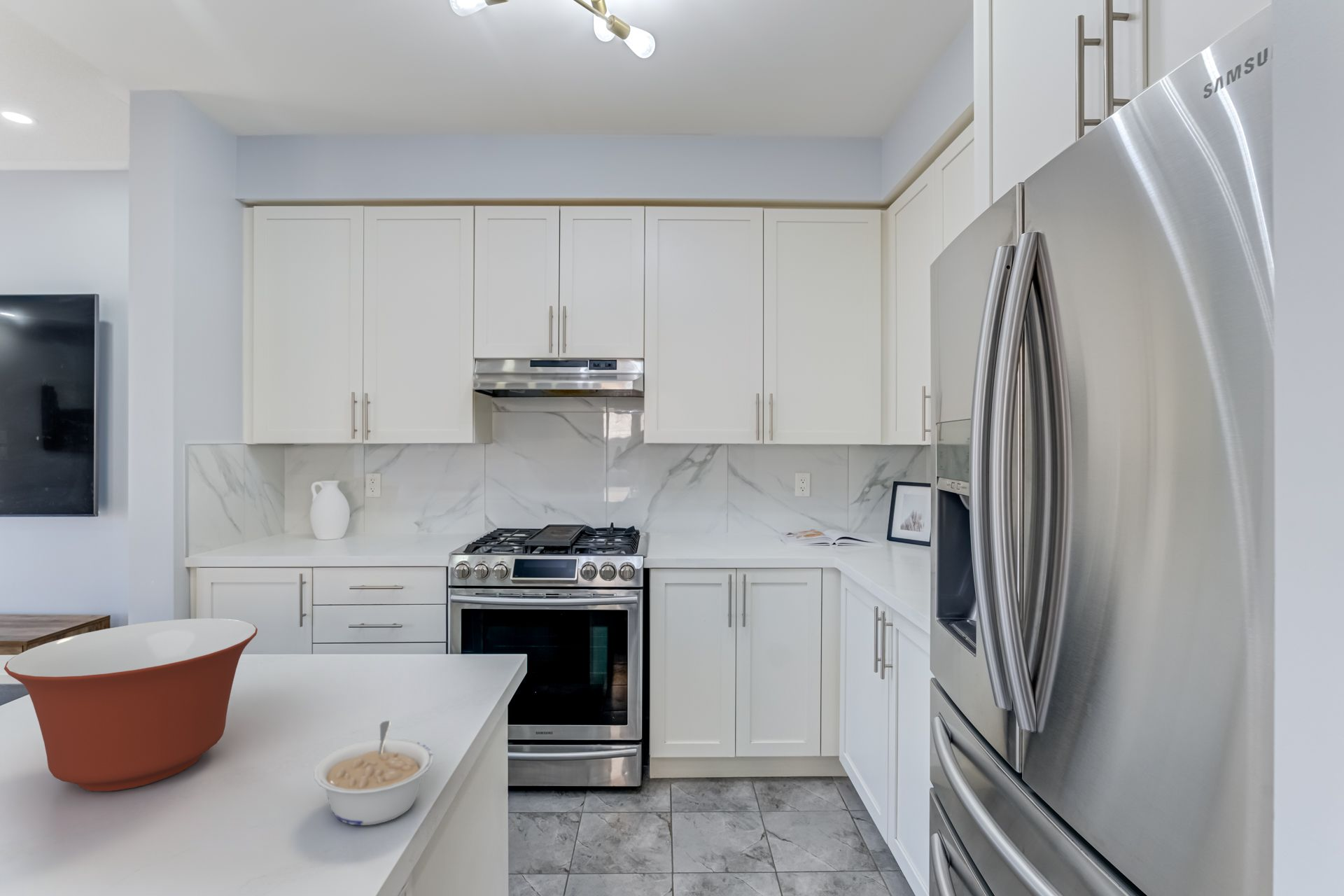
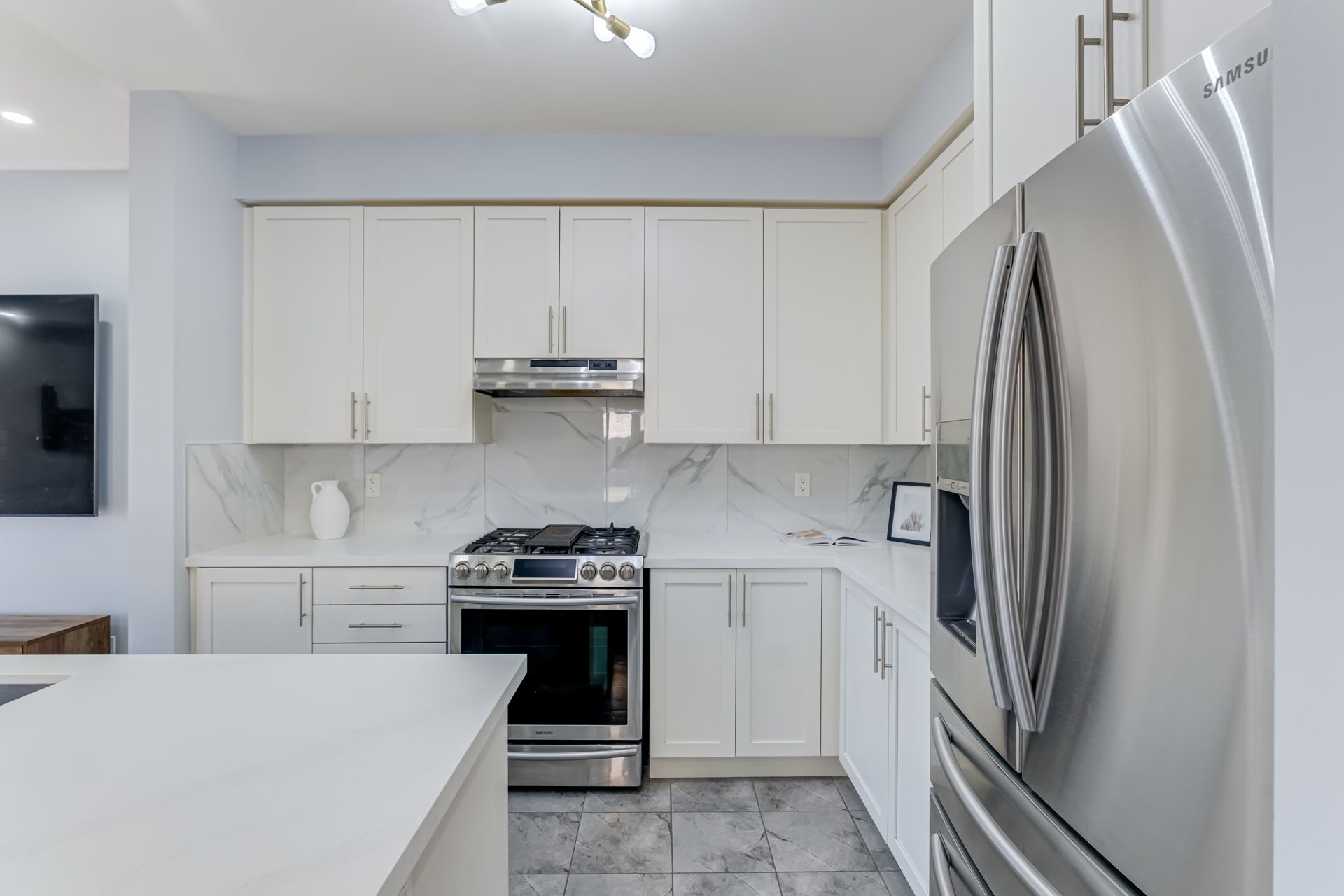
- legume [313,720,434,826]
- mixing bowl [3,617,258,792]
